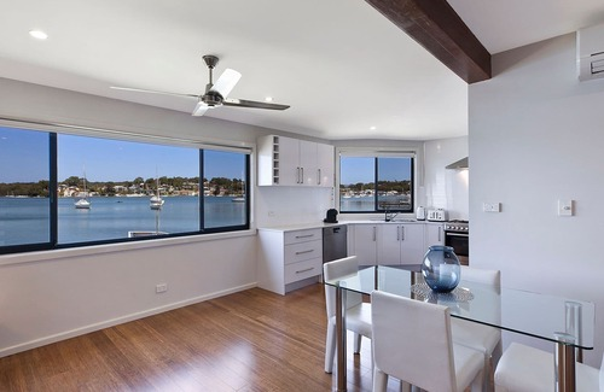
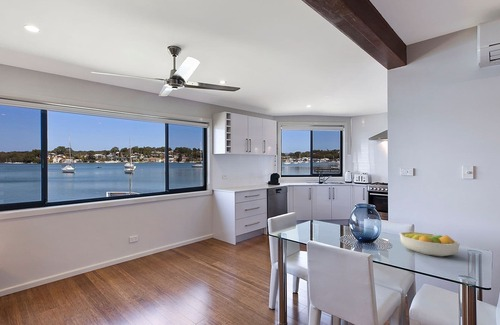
+ fruit bowl [399,231,461,257]
